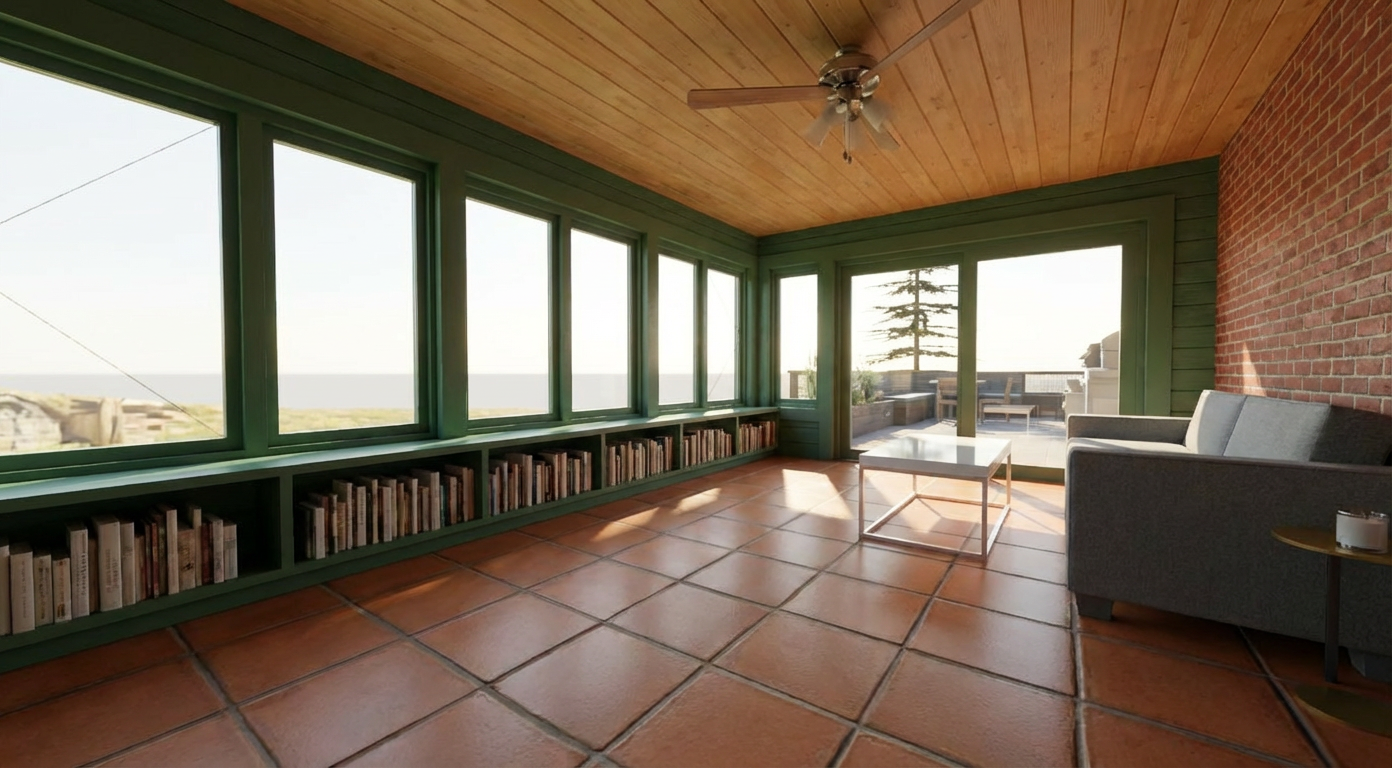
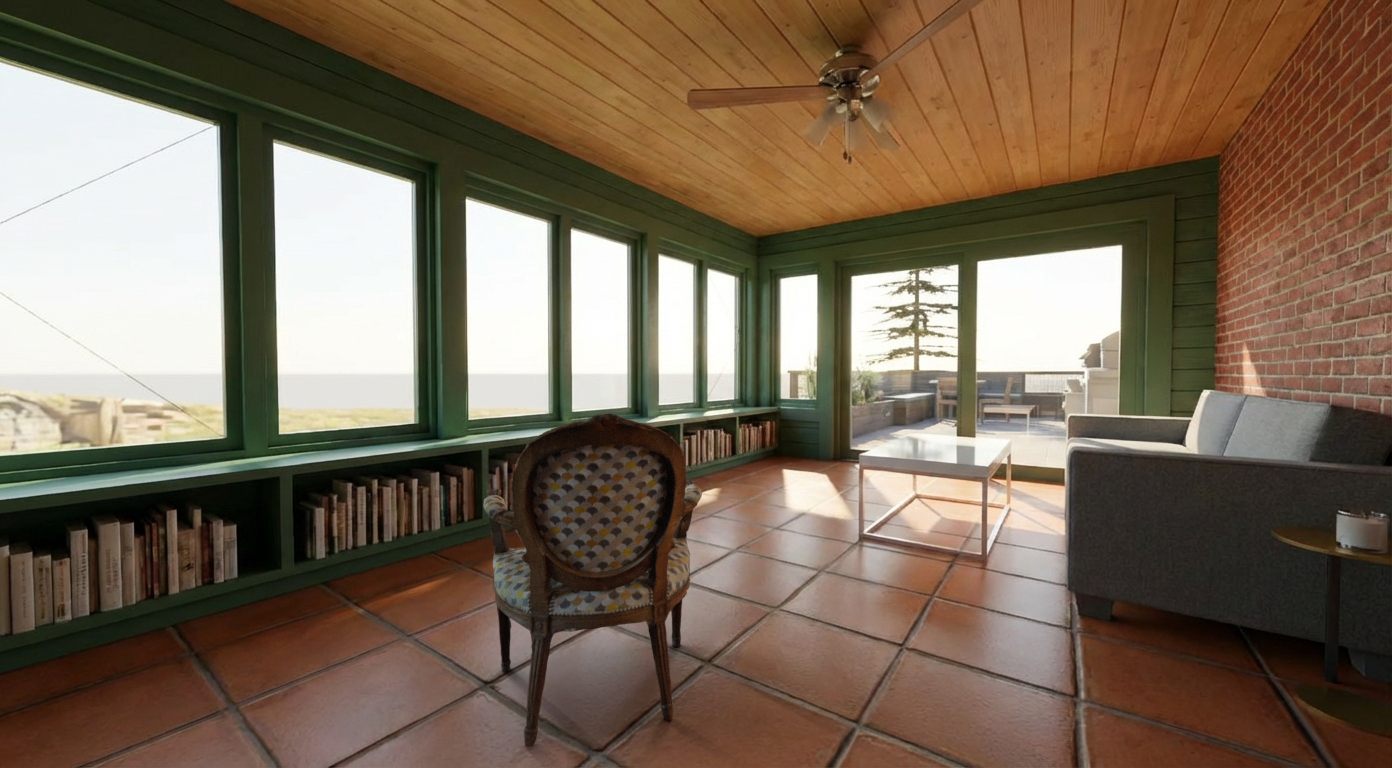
+ armchair [482,413,703,748]
